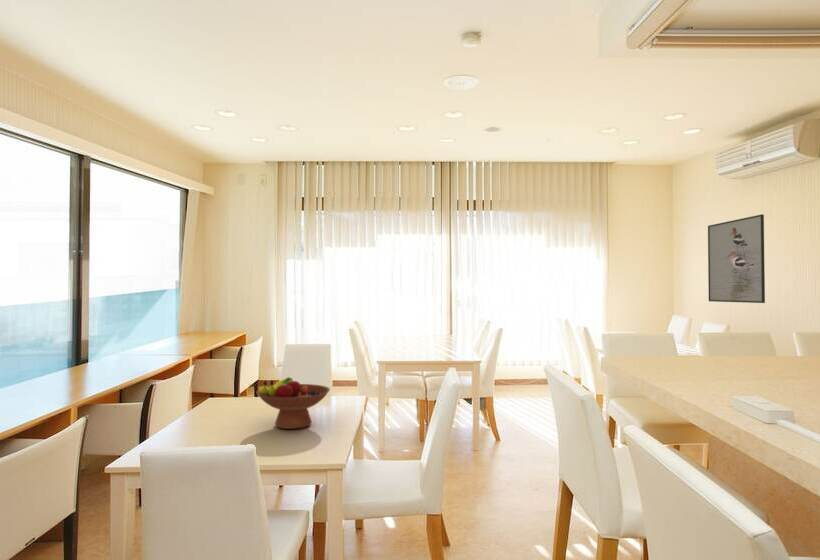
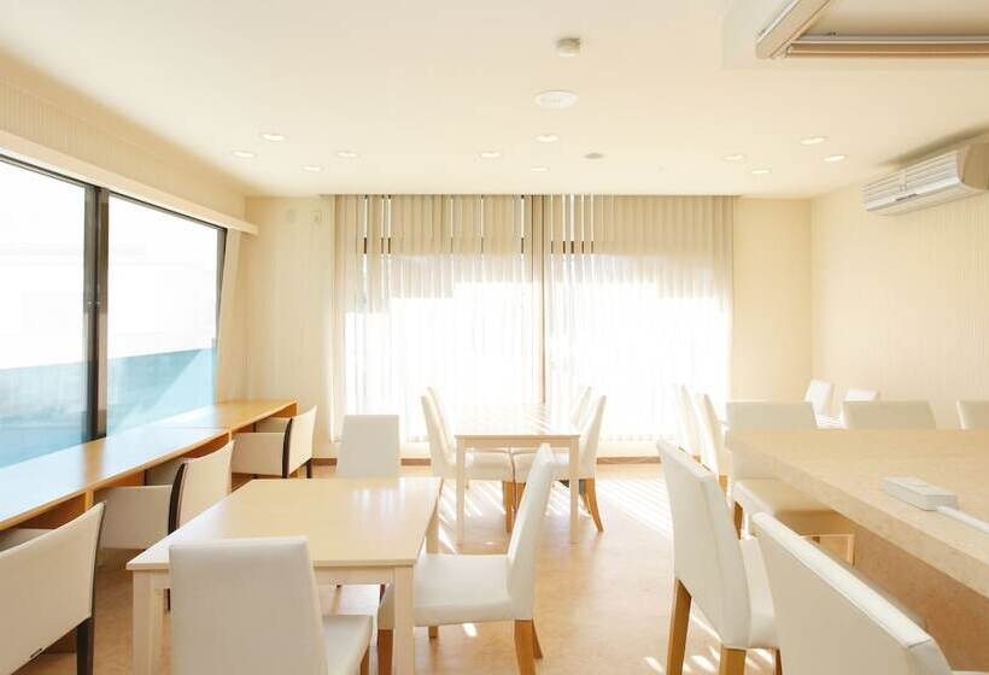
- fruit bowl [255,376,331,430]
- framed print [707,213,766,304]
